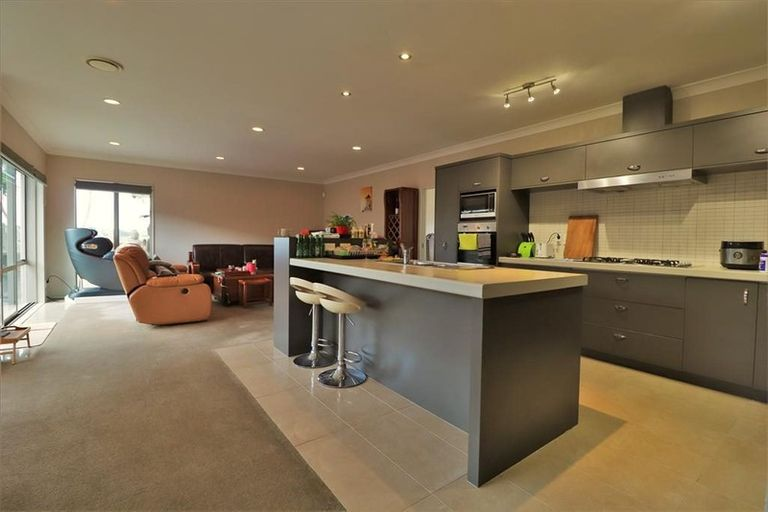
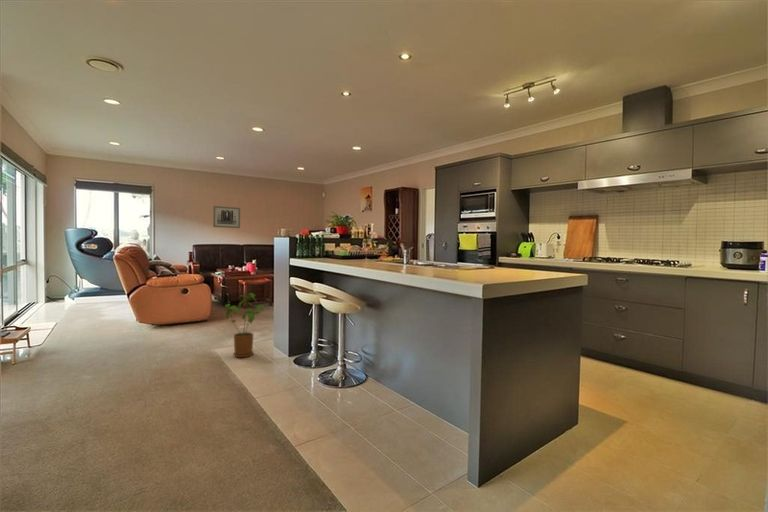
+ house plant [224,292,268,358]
+ wall art [212,205,241,229]
